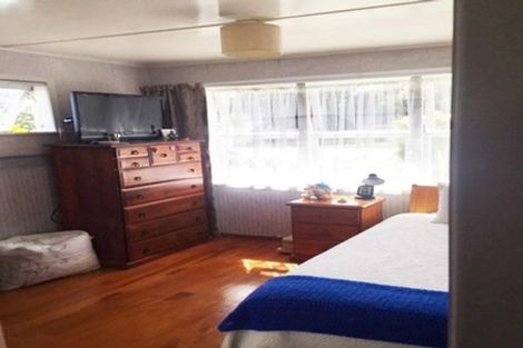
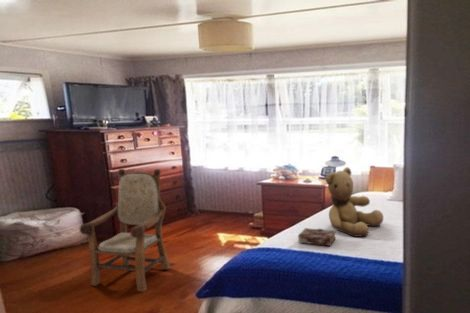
+ armchair [79,168,172,293]
+ teddy bear [325,166,384,238]
+ book [297,227,337,247]
